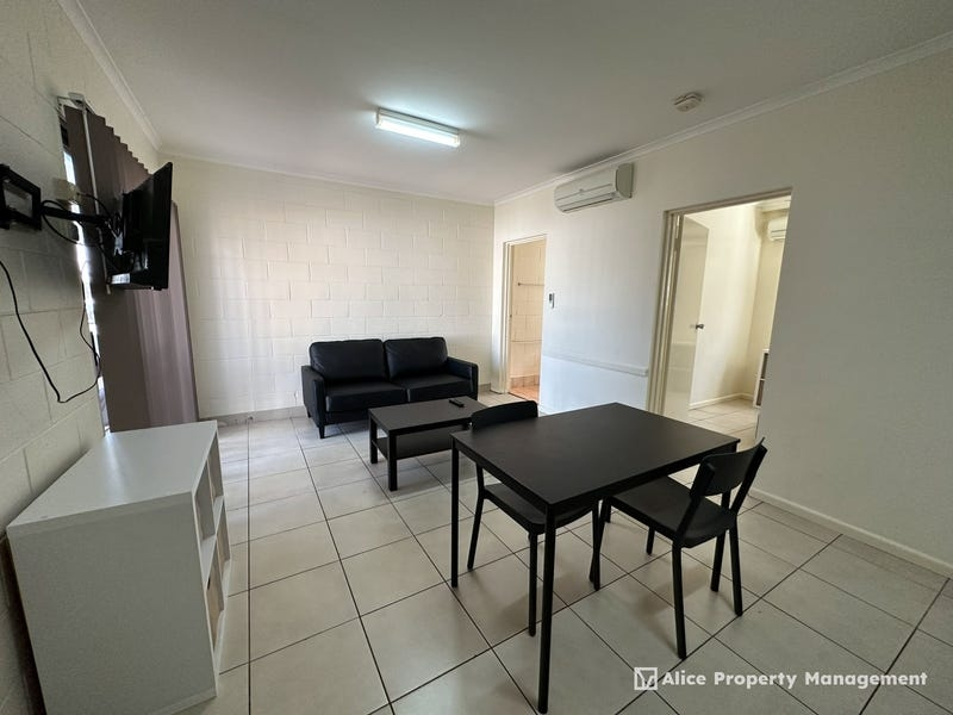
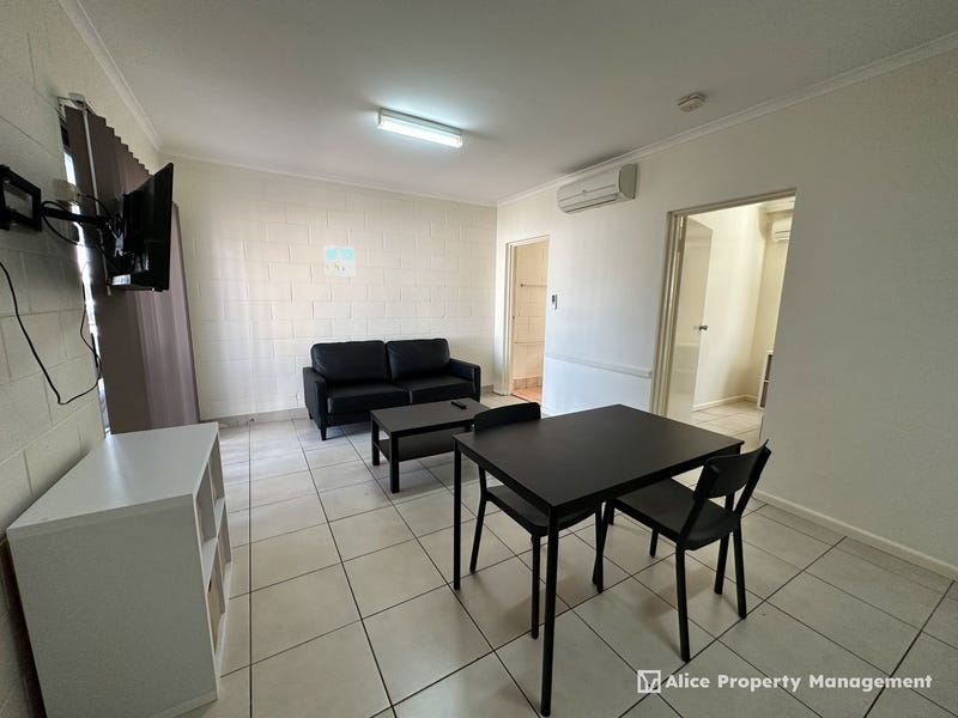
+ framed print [323,244,356,278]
